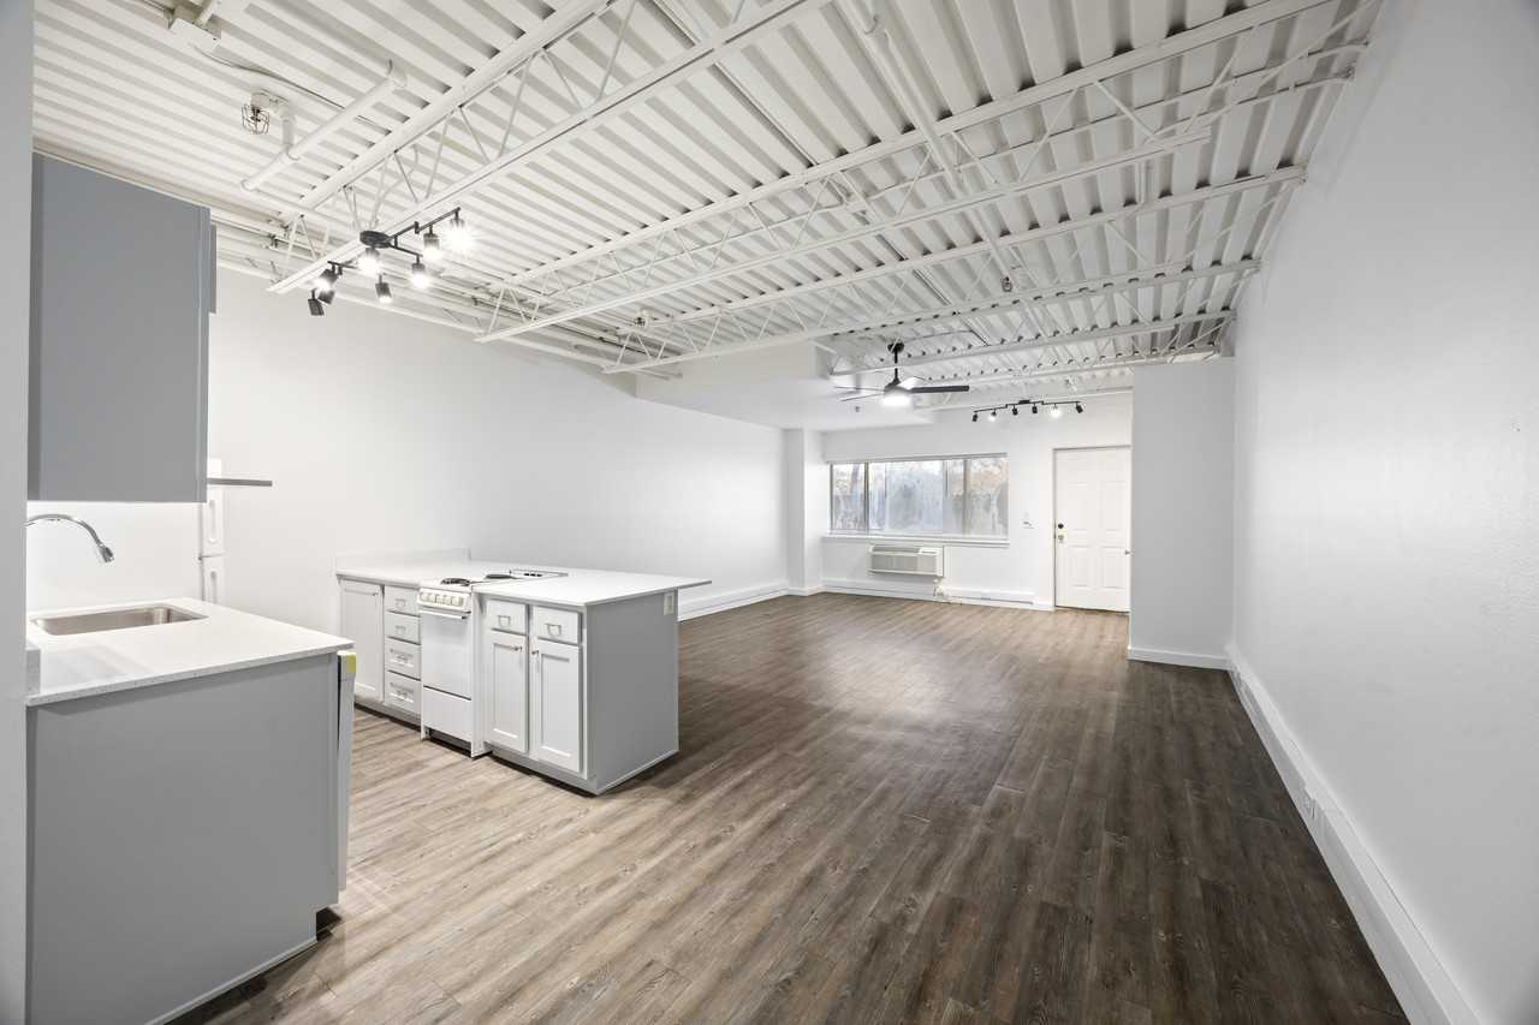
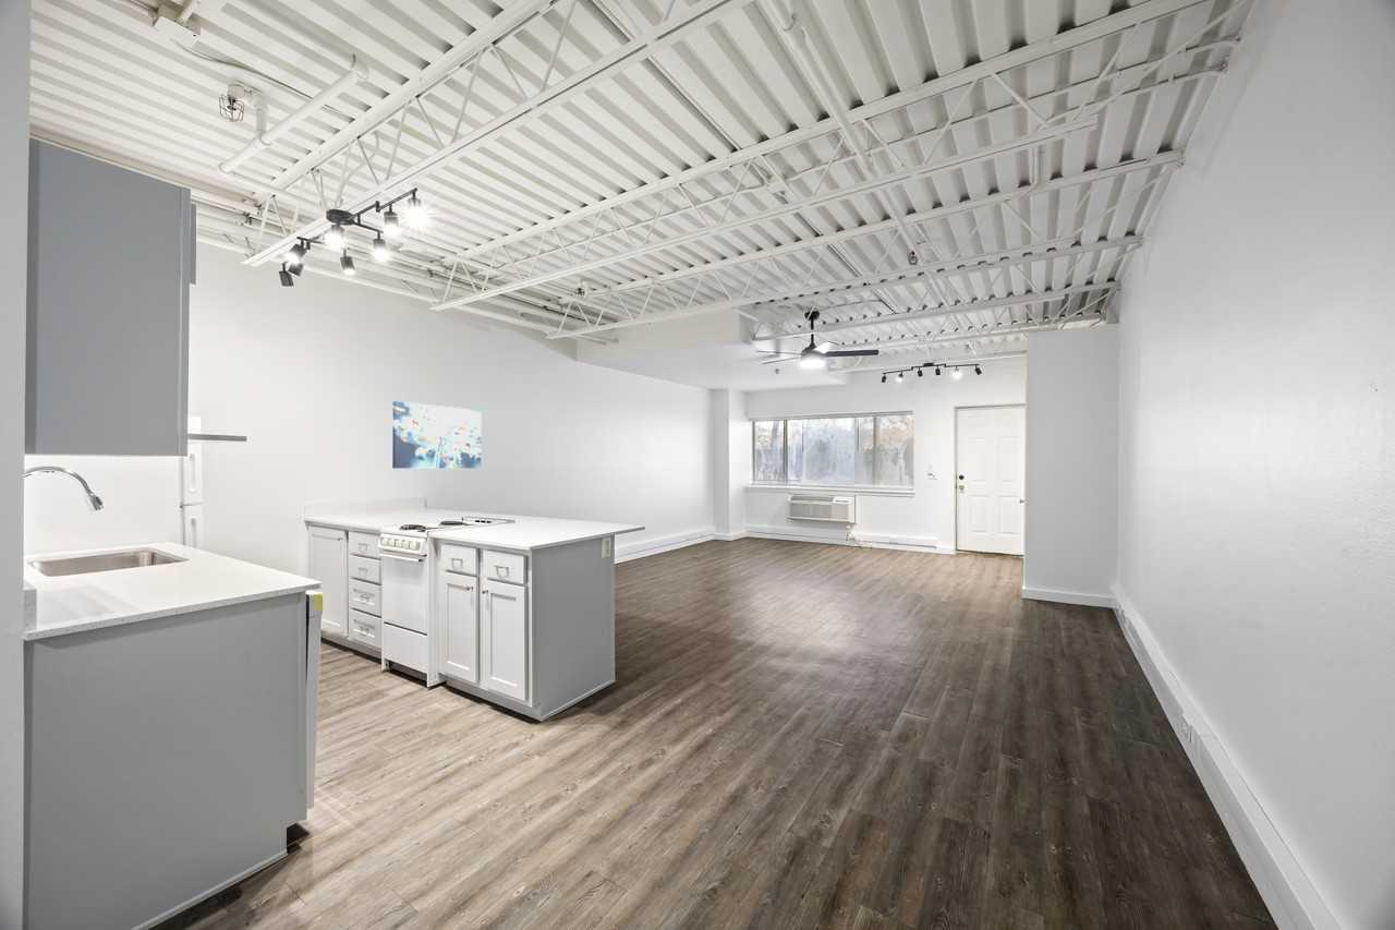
+ wall art [391,400,482,469]
